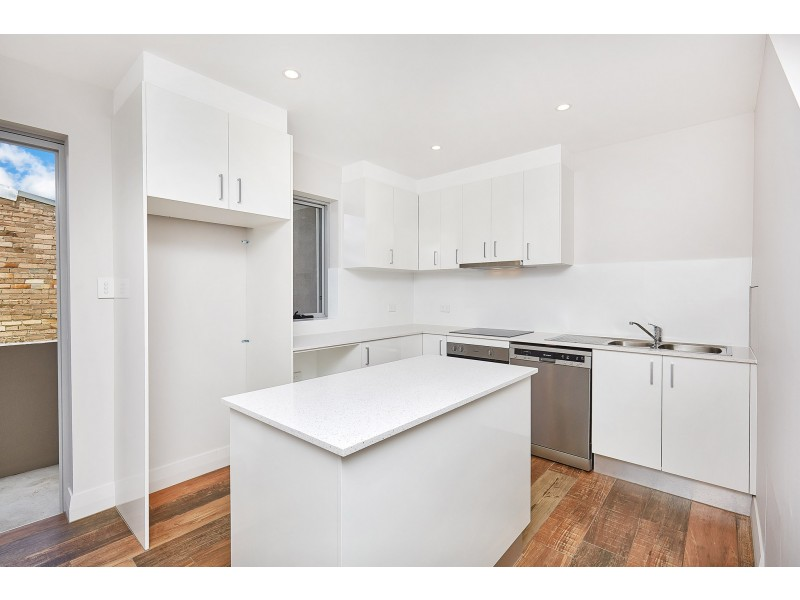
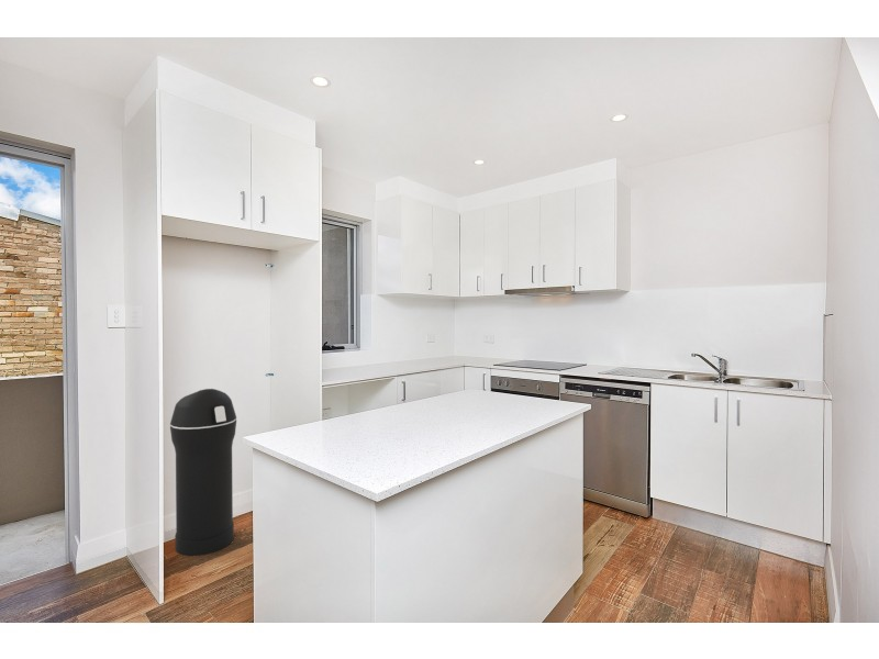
+ trash can [169,388,237,557]
